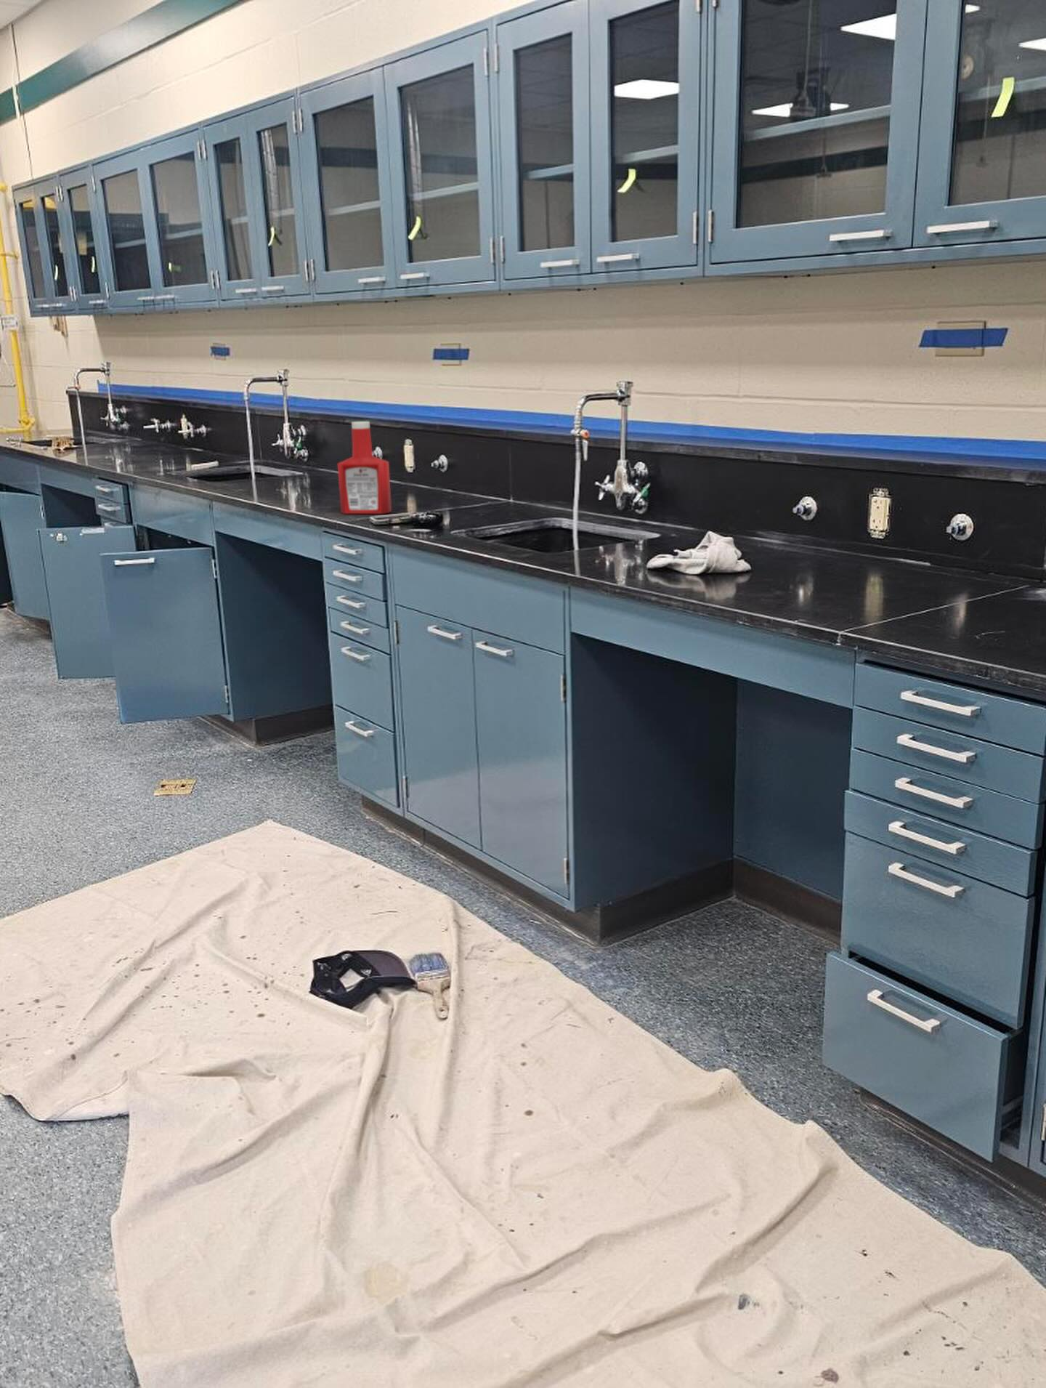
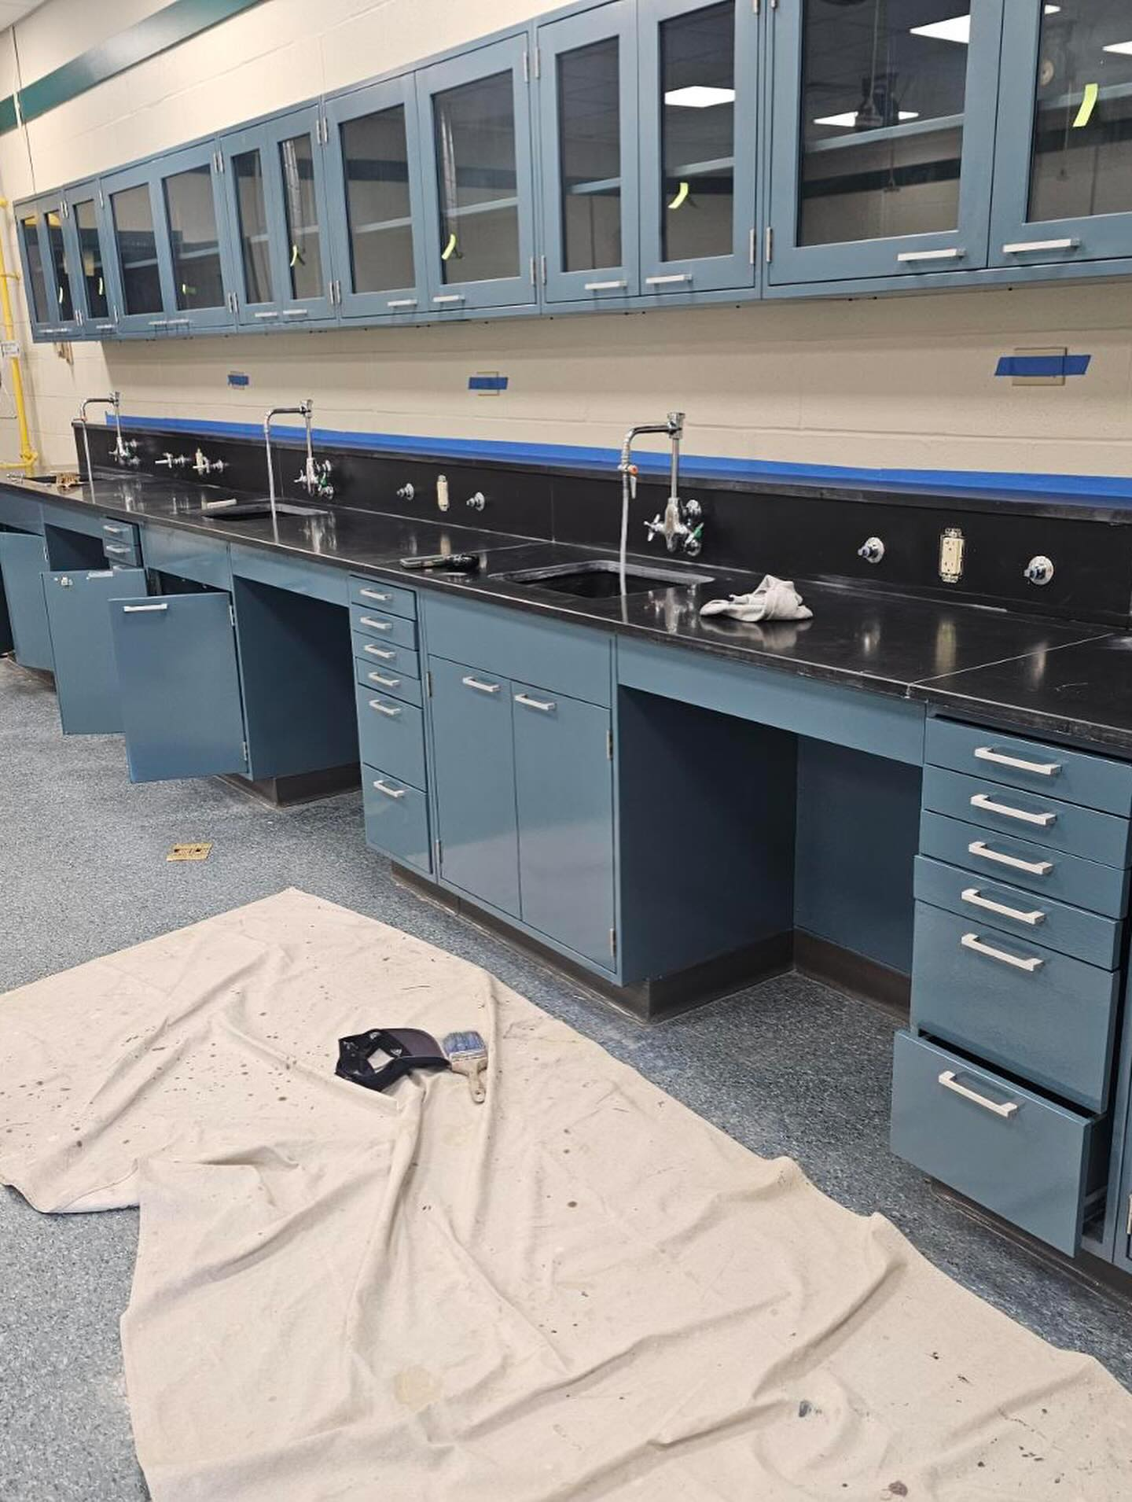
- soap bottle [337,421,392,514]
